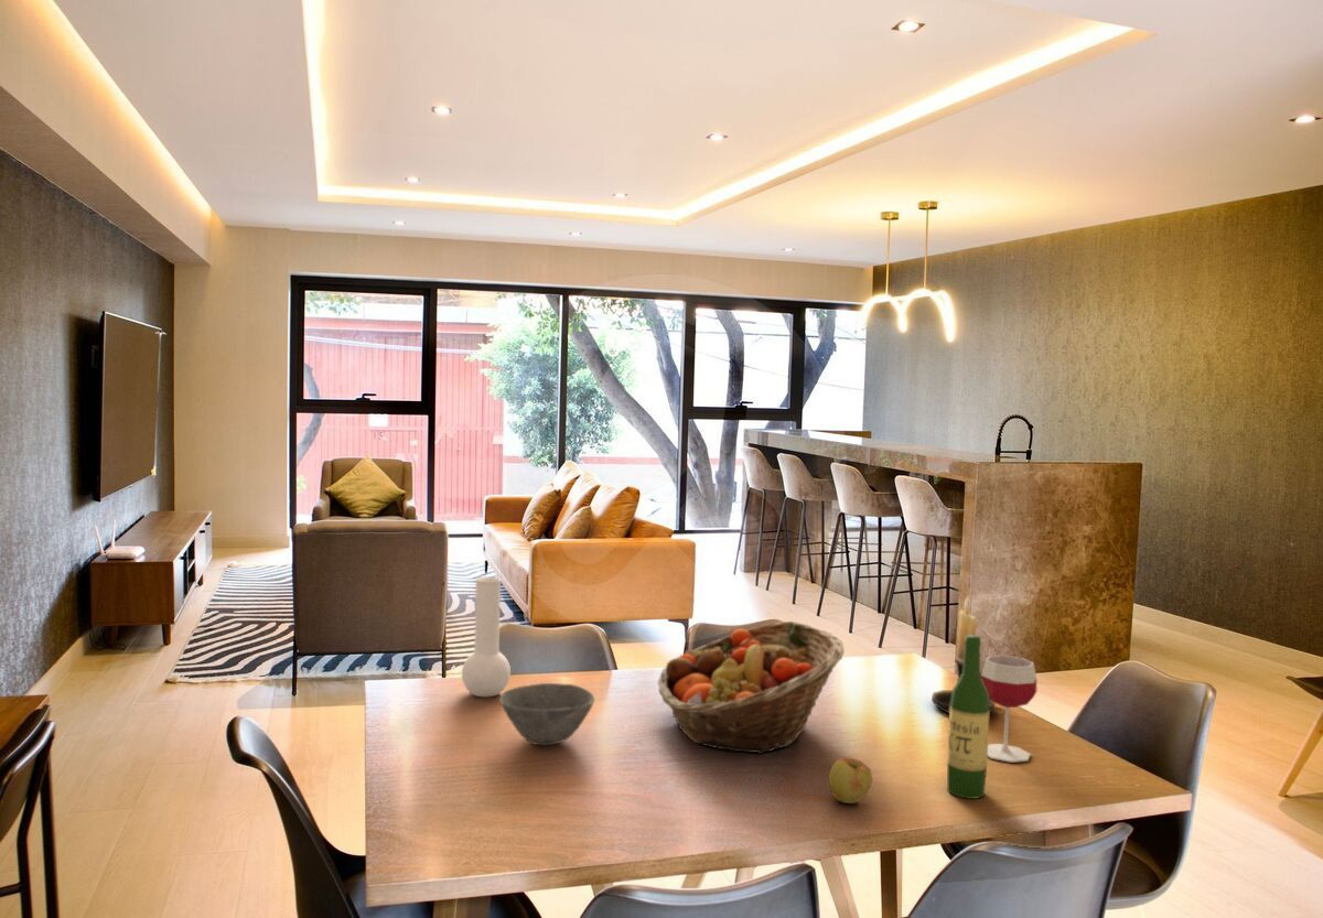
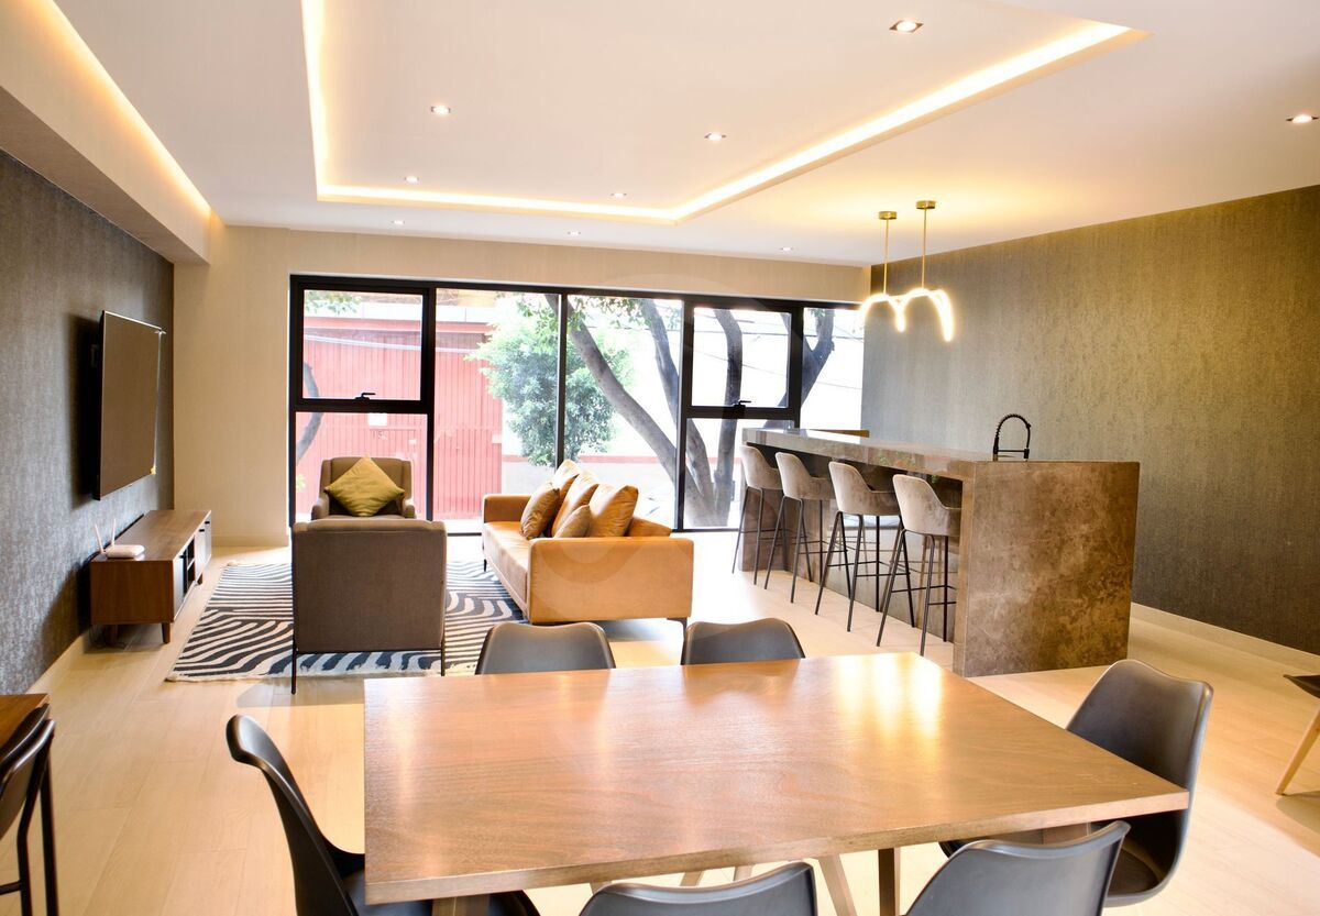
- apple [828,756,873,804]
- candle holder [931,595,996,714]
- wine bottle [946,635,991,800]
- wineglass [981,655,1037,764]
- vase [461,575,512,698]
- bowl [498,682,595,746]
- fruit basket [657,620,846,755]
